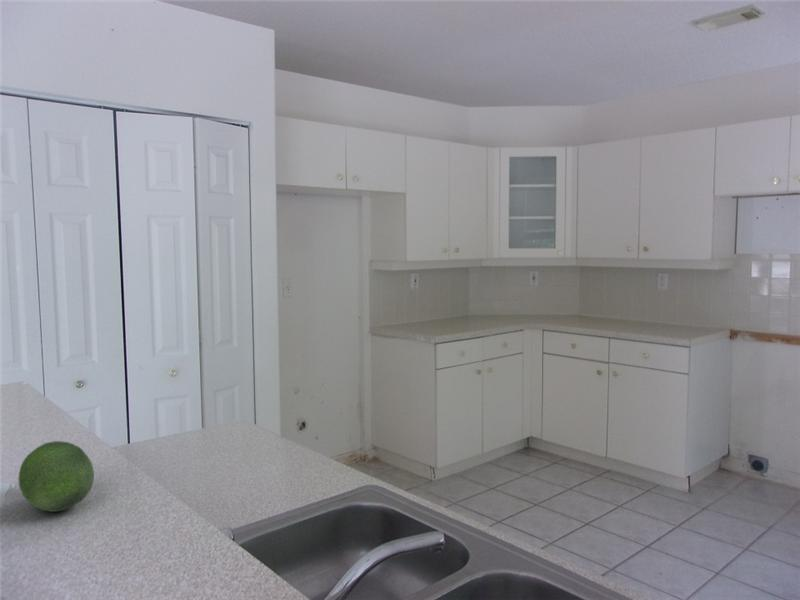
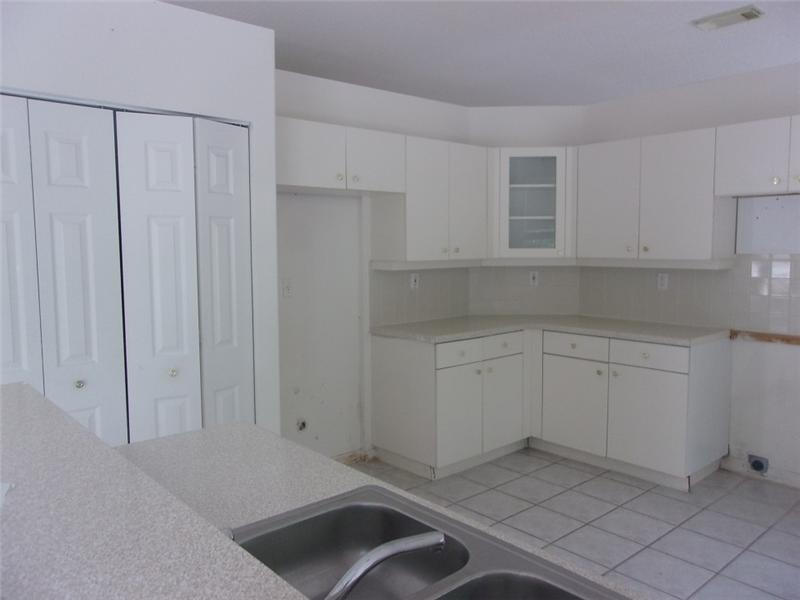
- fruit [17,440,95,513]
